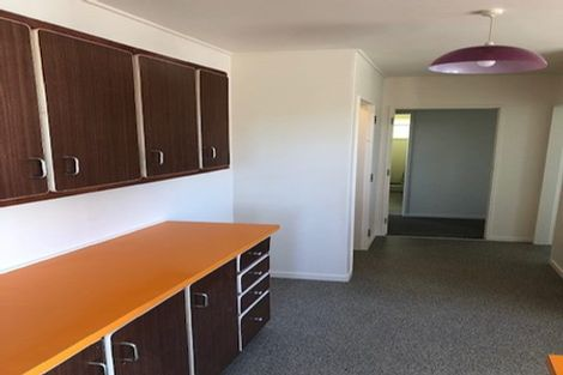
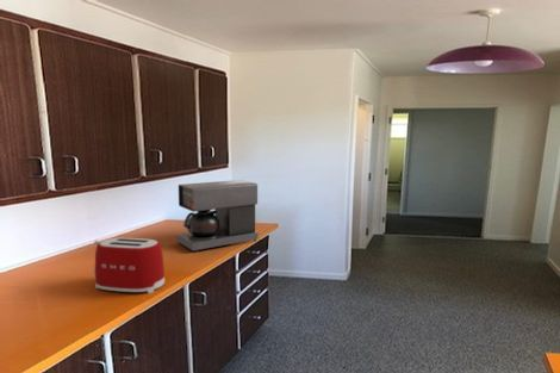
+ toaster [93,237,166,294]
+ coffee maker [175,179,260,253]
